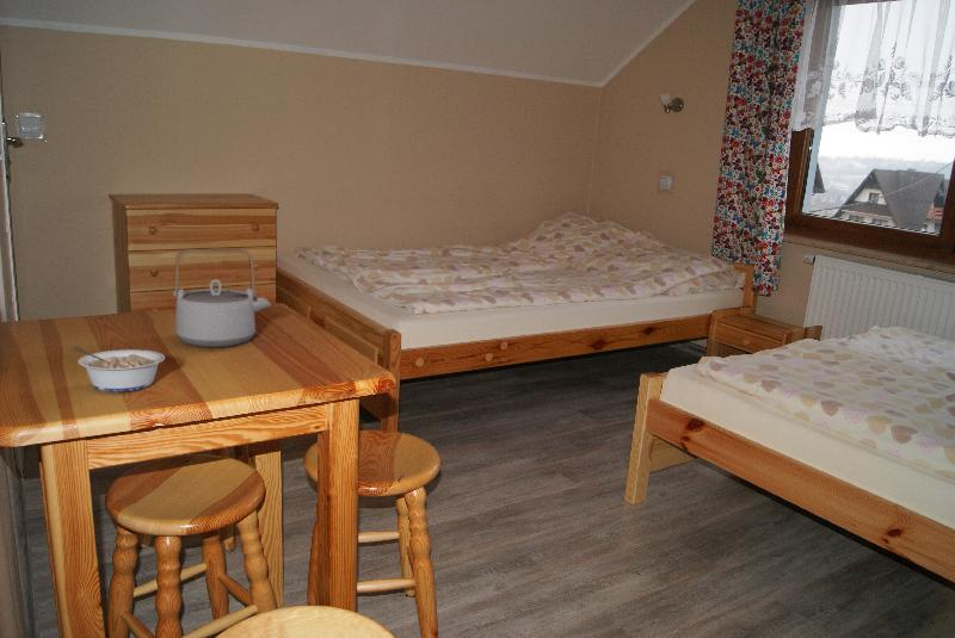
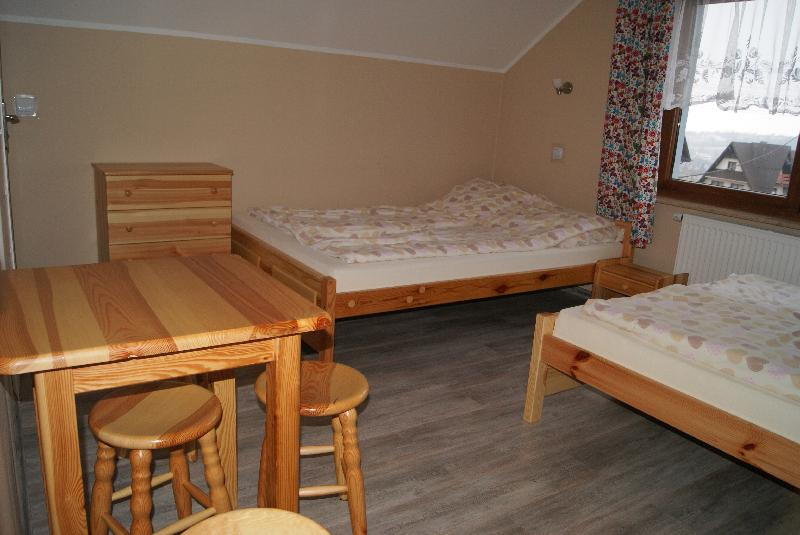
- teapot [172,248,272,348]
- legume [72,346,166,394]
